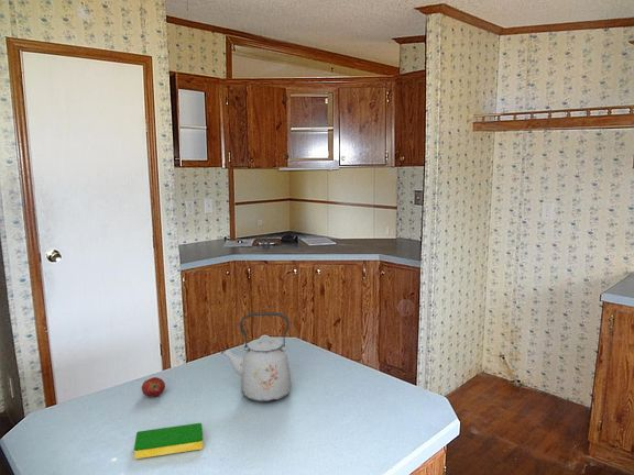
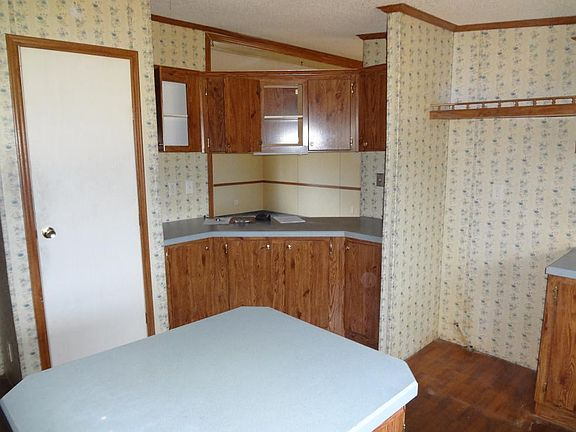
- dish sponge [133,422,205,460]
- kettle [220,311,293,404]
- fruit [141,376,166,398]
